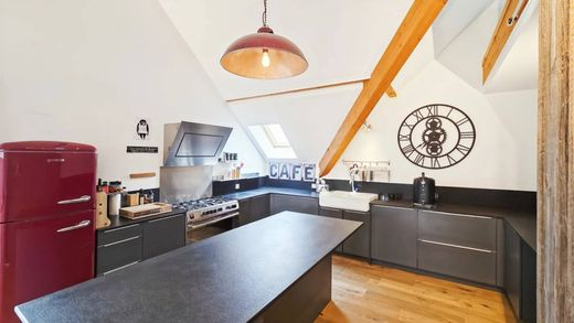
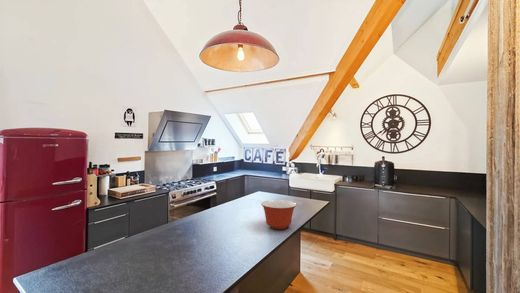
+ mixing bowl [260,199,298,230]
